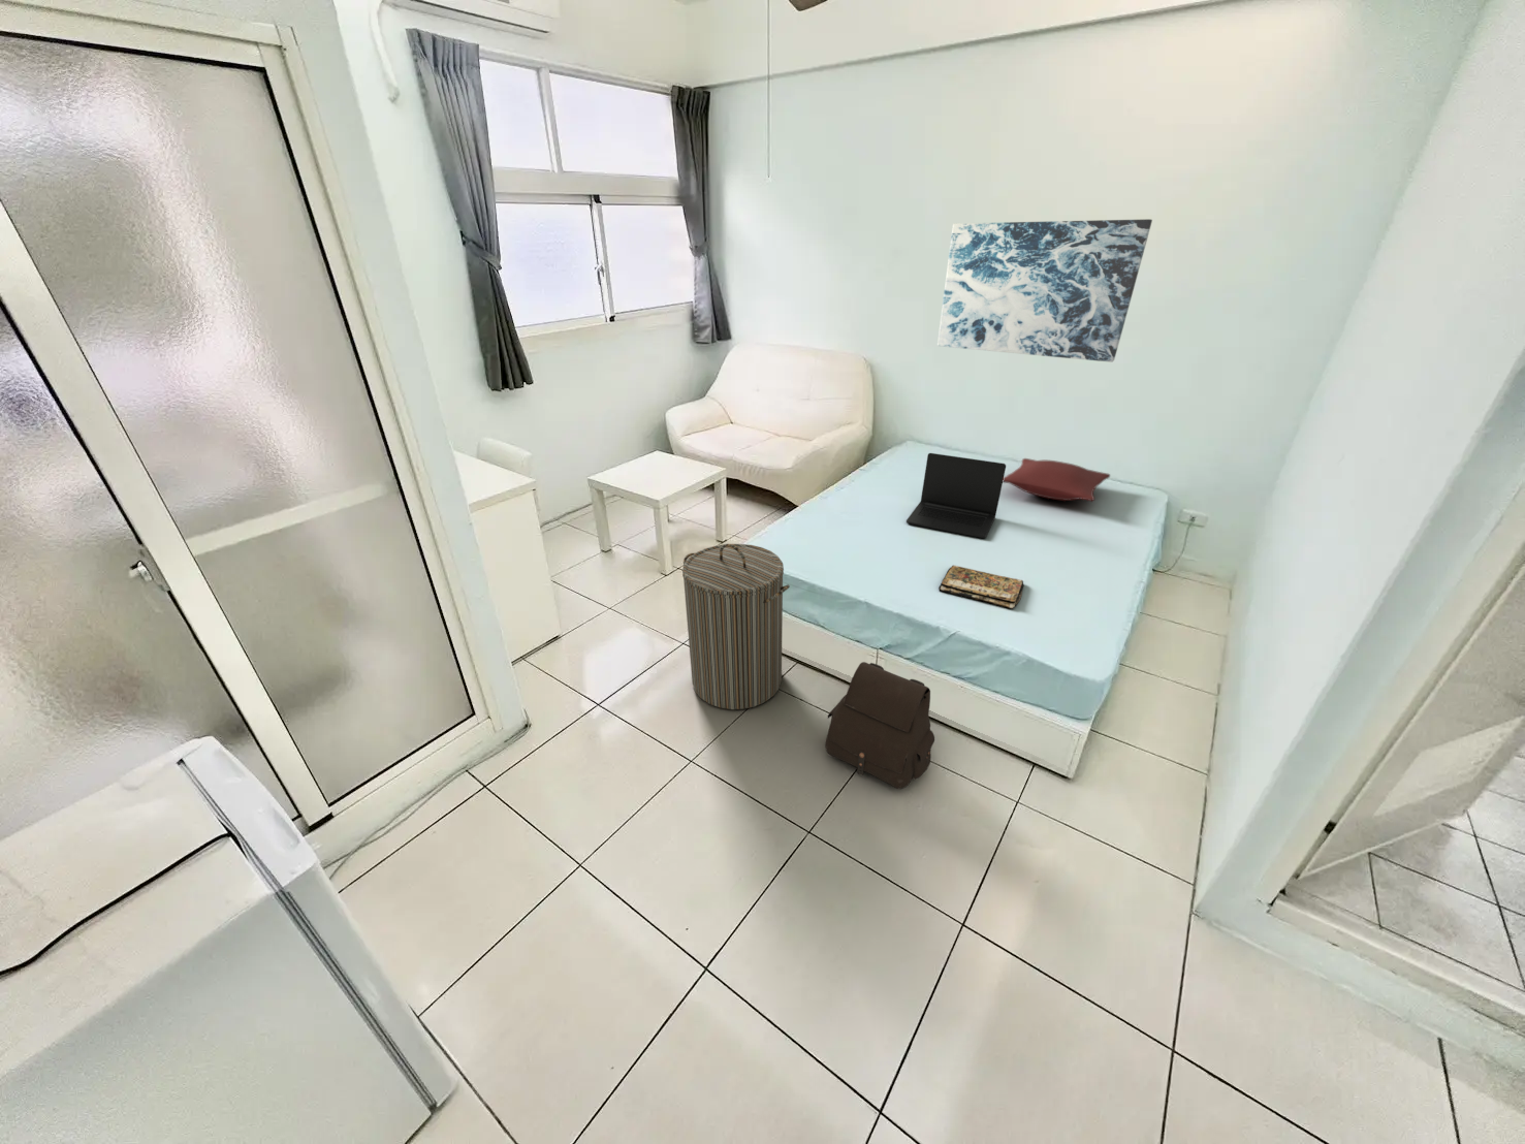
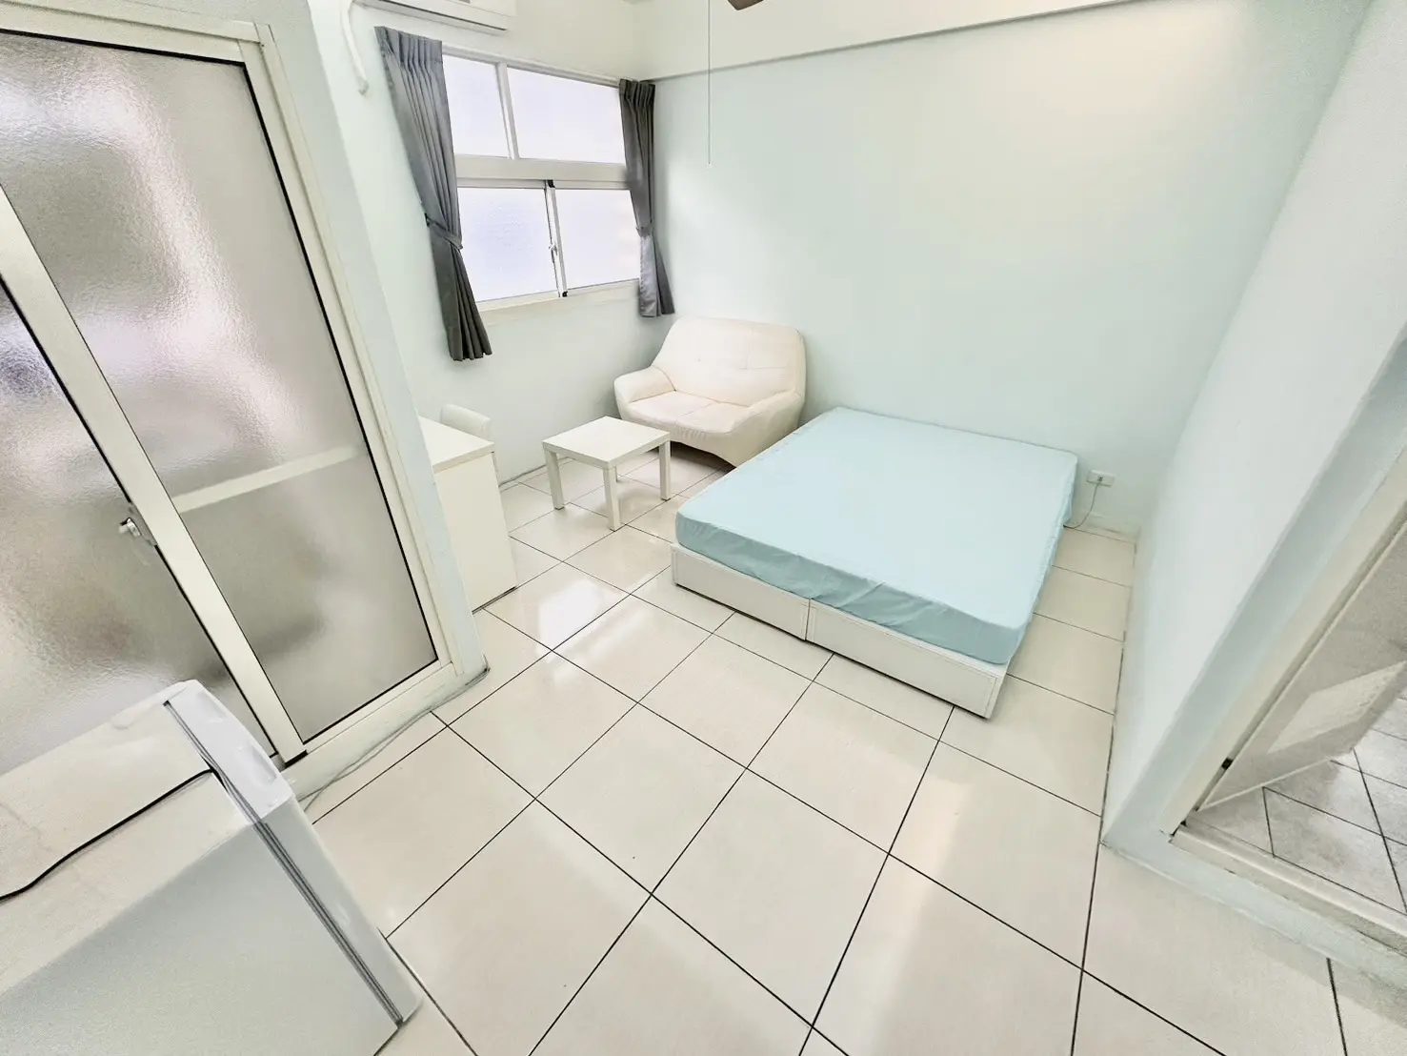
- satchel [824,661,935,790]
- laptop [905,452,1007,540]
- wall art [936,218,1154,363]
- laundry hamper [681,543,791,710]
- pillow [1002,458,1110,502]
- book [937,564,1024,609]
